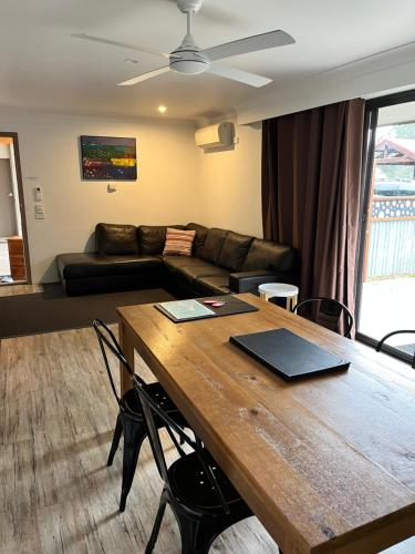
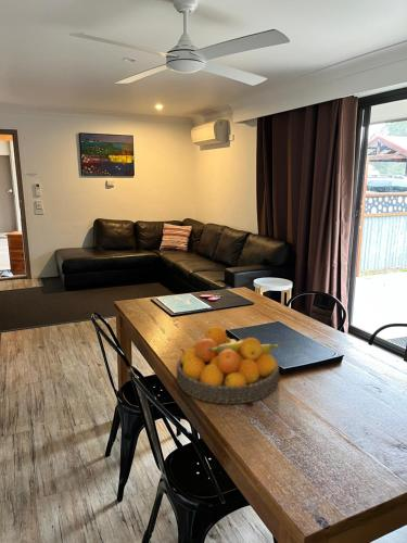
+ fruit bowl [176,325,281,405]
